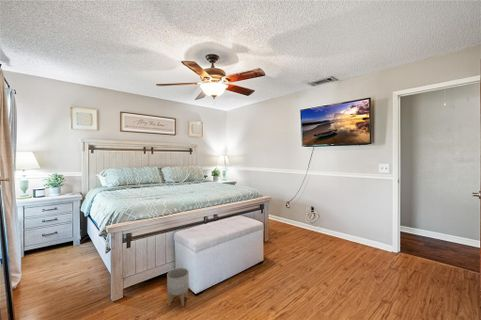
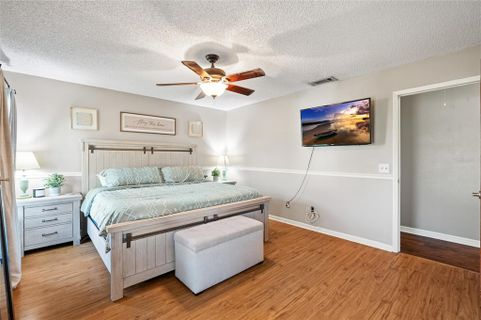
- planter [166,267,190,308]
